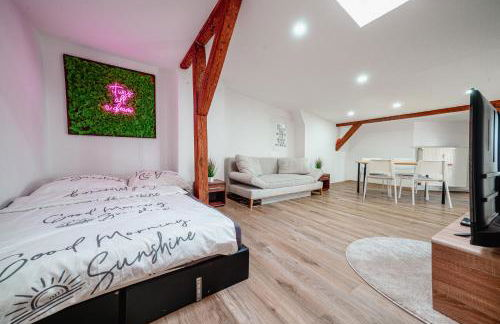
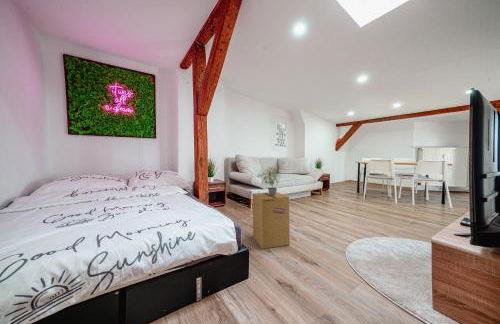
+ potted plant [256,165,281,196]
+ cardboard box [252,191,291,250]
